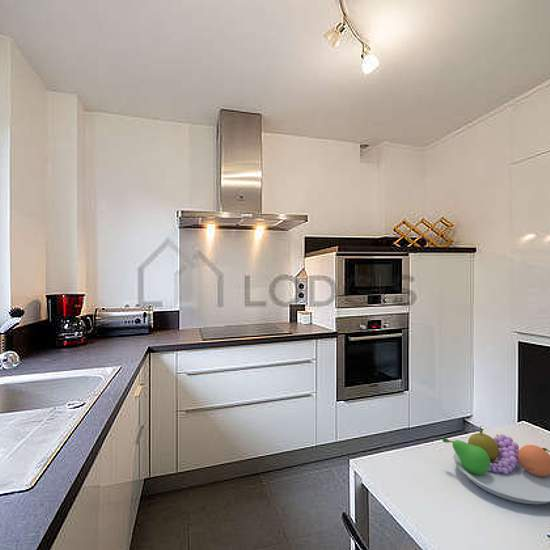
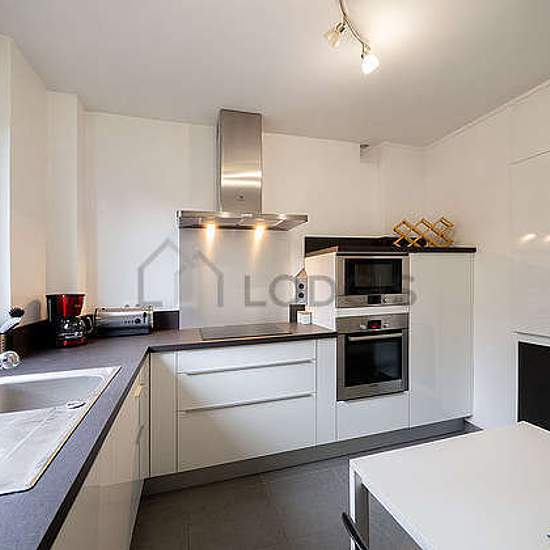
- fruit bowl [441,425,550,506]
